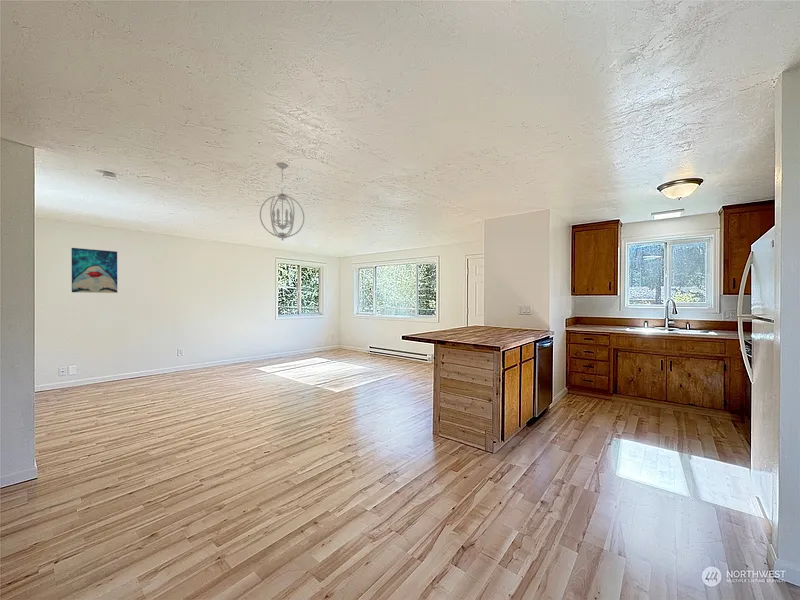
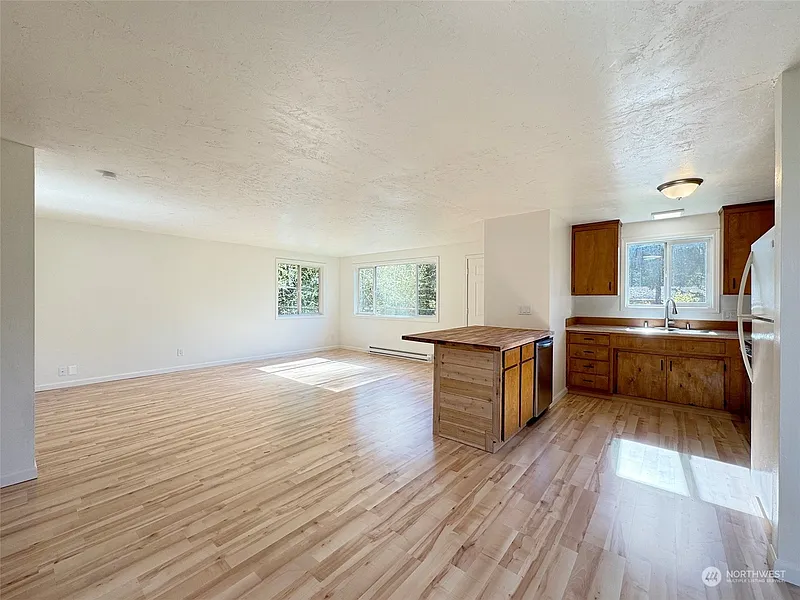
- chandelier [259,161,306,241]
- wall art [71,247,118,294]
